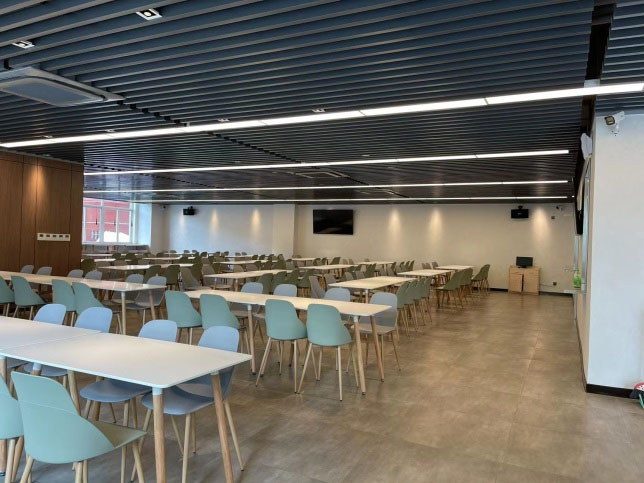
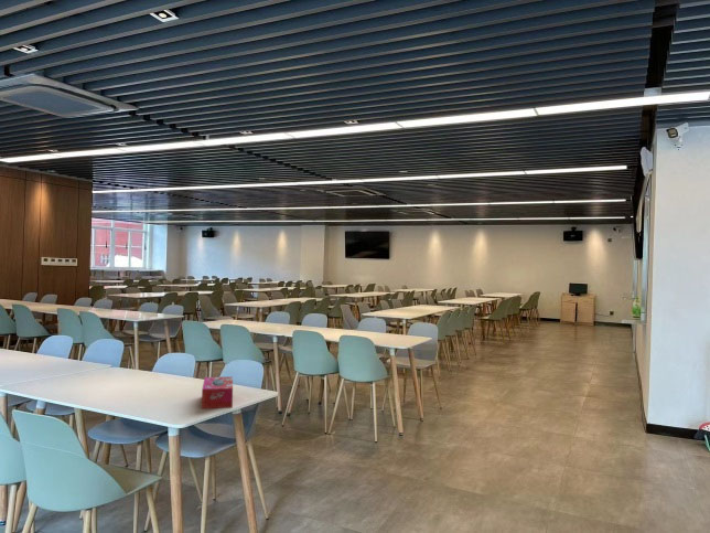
+ tissue box [201,375,234,409]
